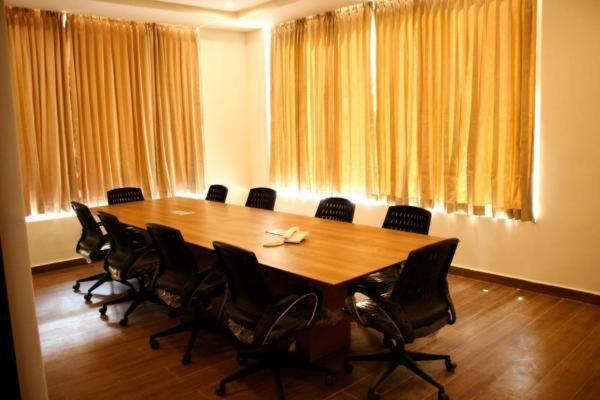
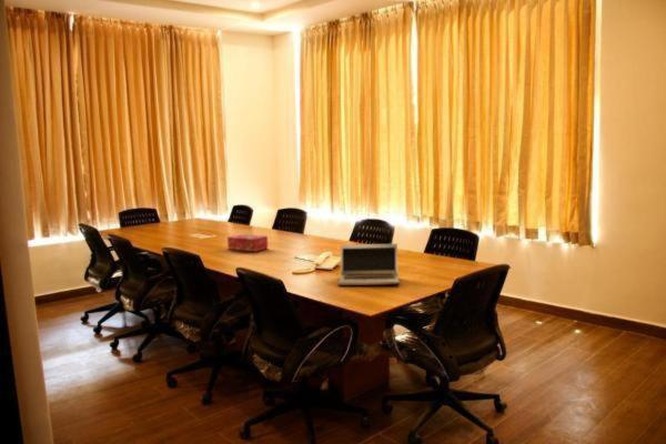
+ laptop [336,243,401,286]
+ tissue box [226,233,269,253]
